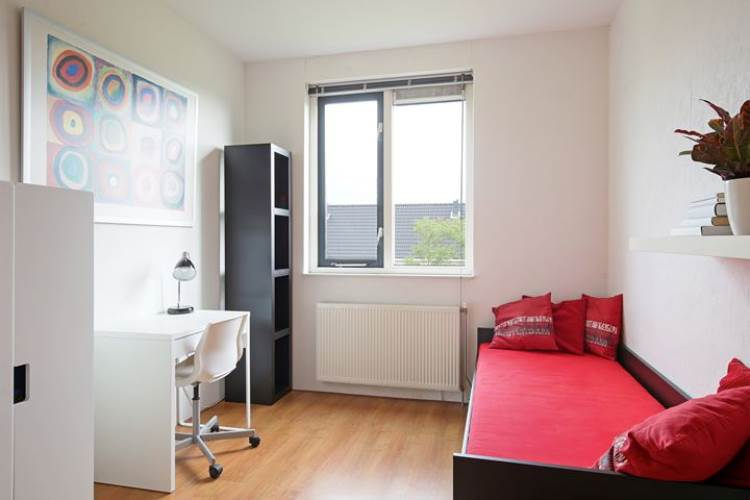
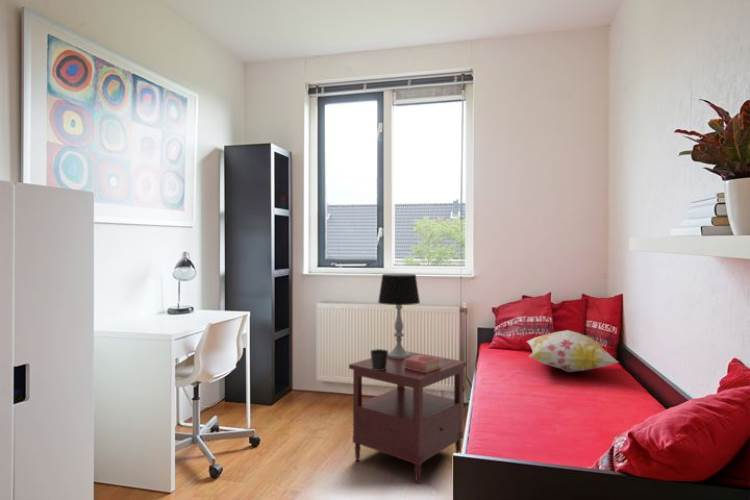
+ decorative pillow [525,329,619,373]
+ side table [348,350,468,485]
+ cup [370,348,389,370]
+ book [404,354,441,372]
+ table lamp [377,273,421,359]
